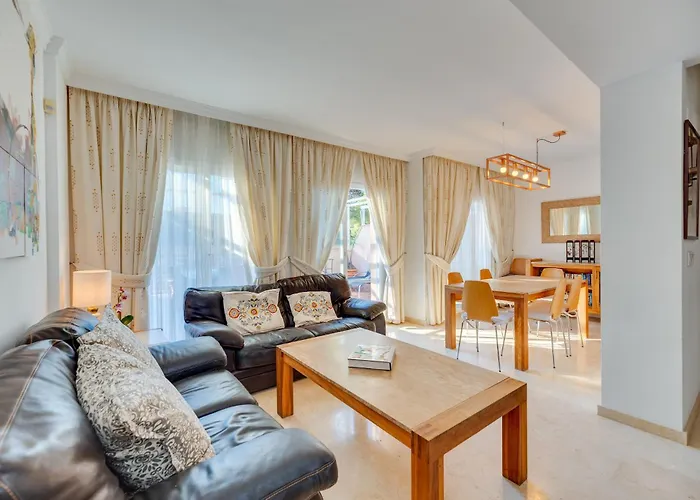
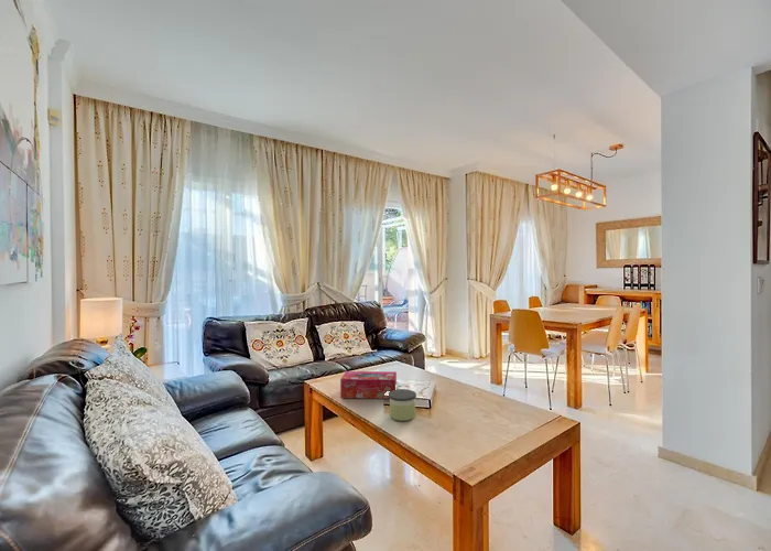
+ candle [389,388,417,422]
+ tissue box [339,370,398,400]
